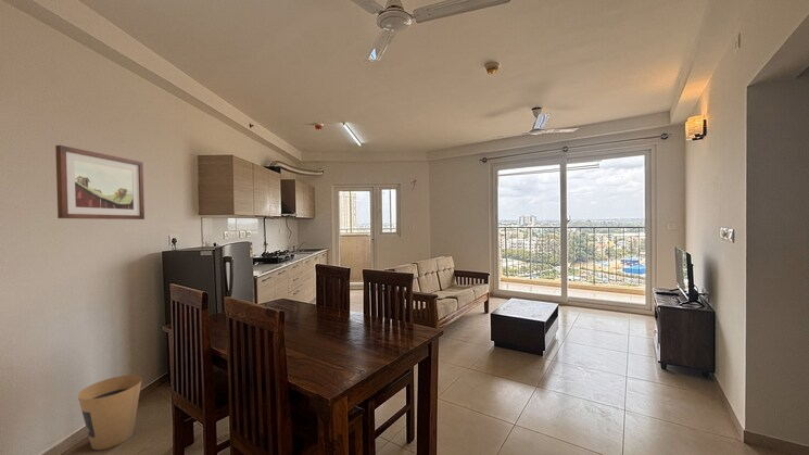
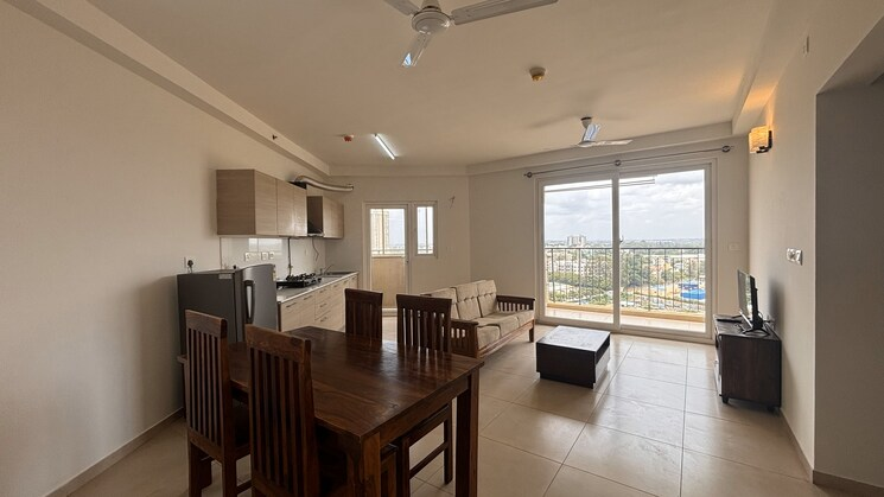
- wall art [54,144,146,220]
- trash can [77,374,143,451]
